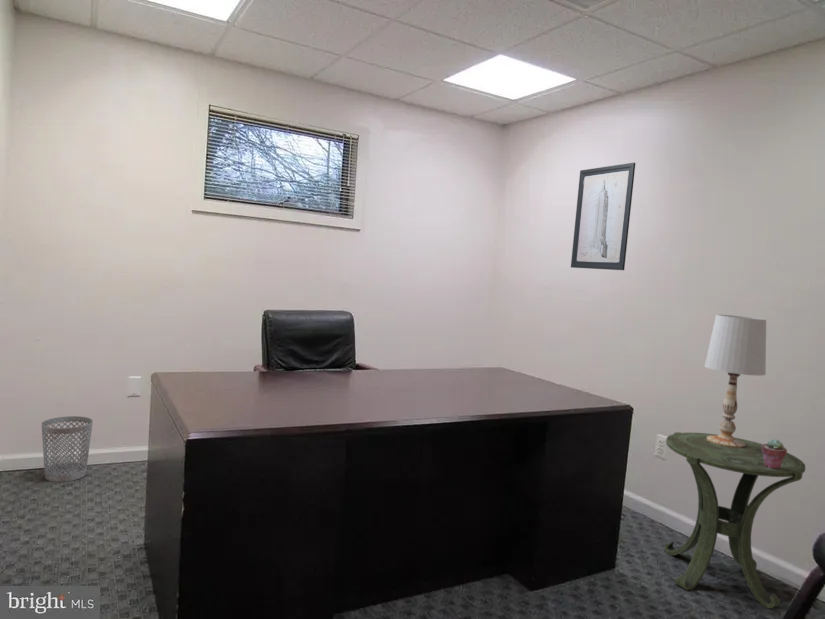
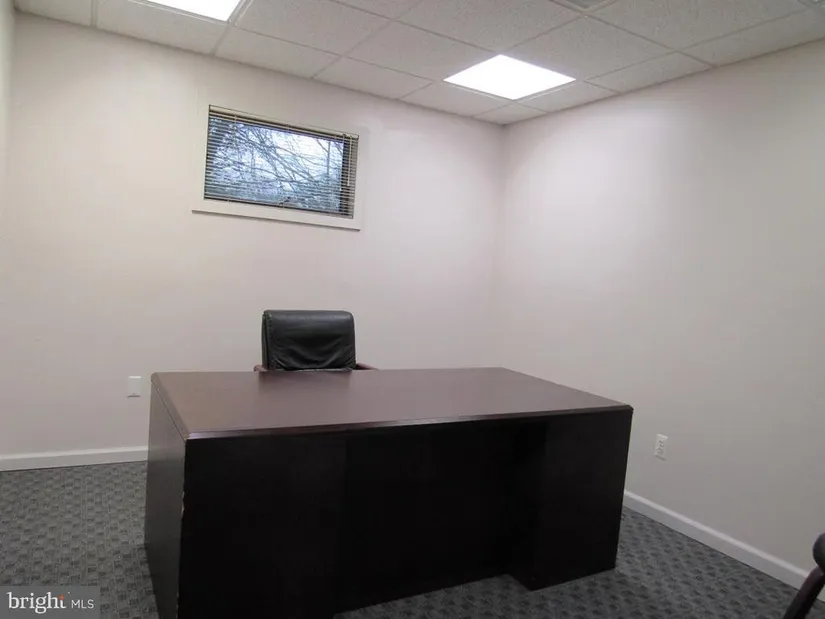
- wastebasket [40,415,94,483]
- wall art [570,162,636,271]
- potted succulent [761,438,788,469]
- side table [664,431,806,609]
- table lamp [704,314,767,448]
